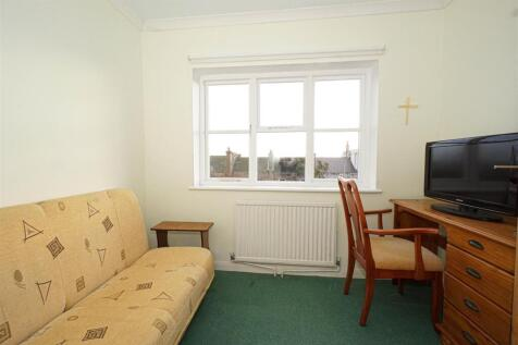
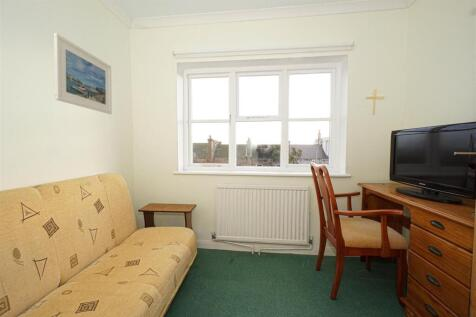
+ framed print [53,32,113,115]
